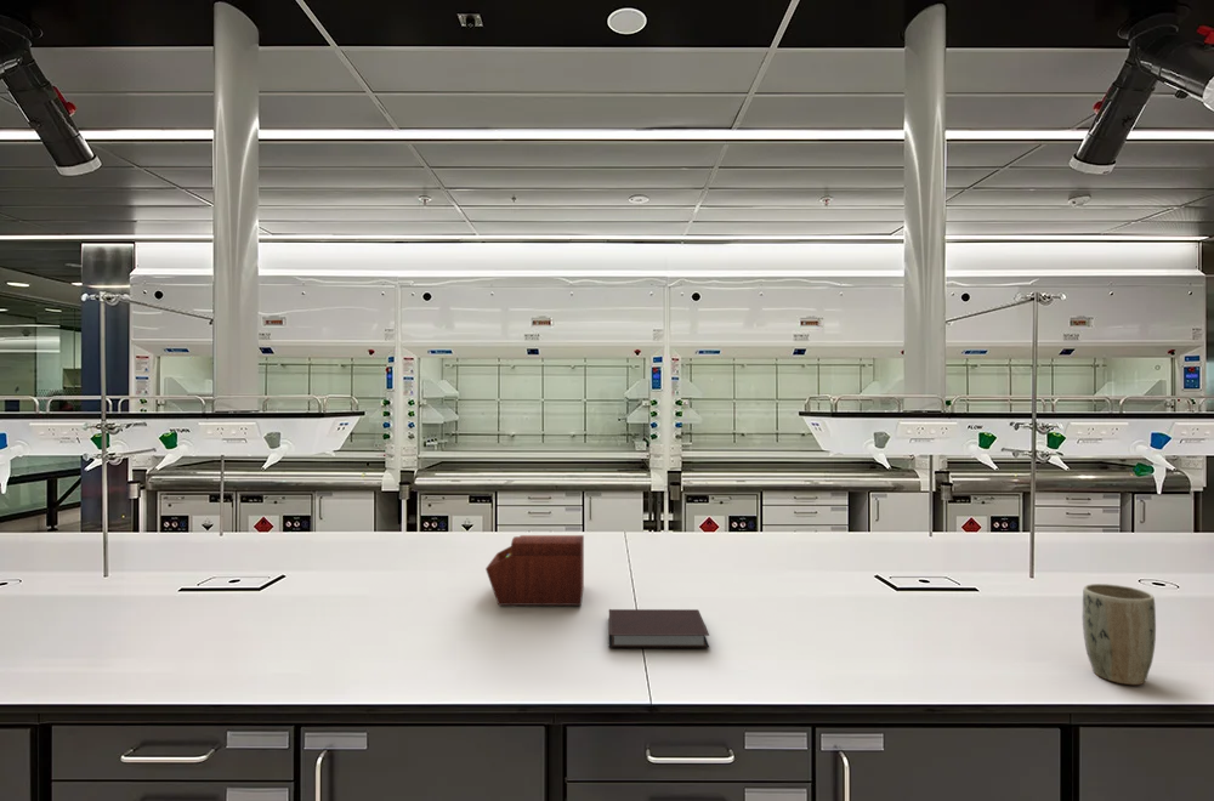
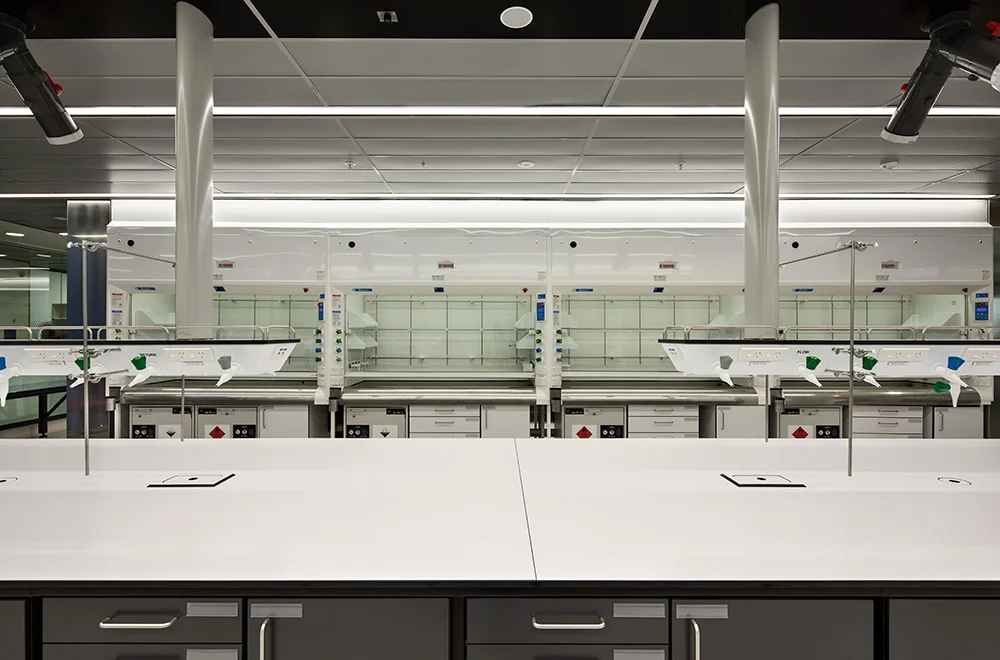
- plant pot [1082,583,1157,686]
- notebook [608,608,710,648]
- sewing box [484,534,585,607]
